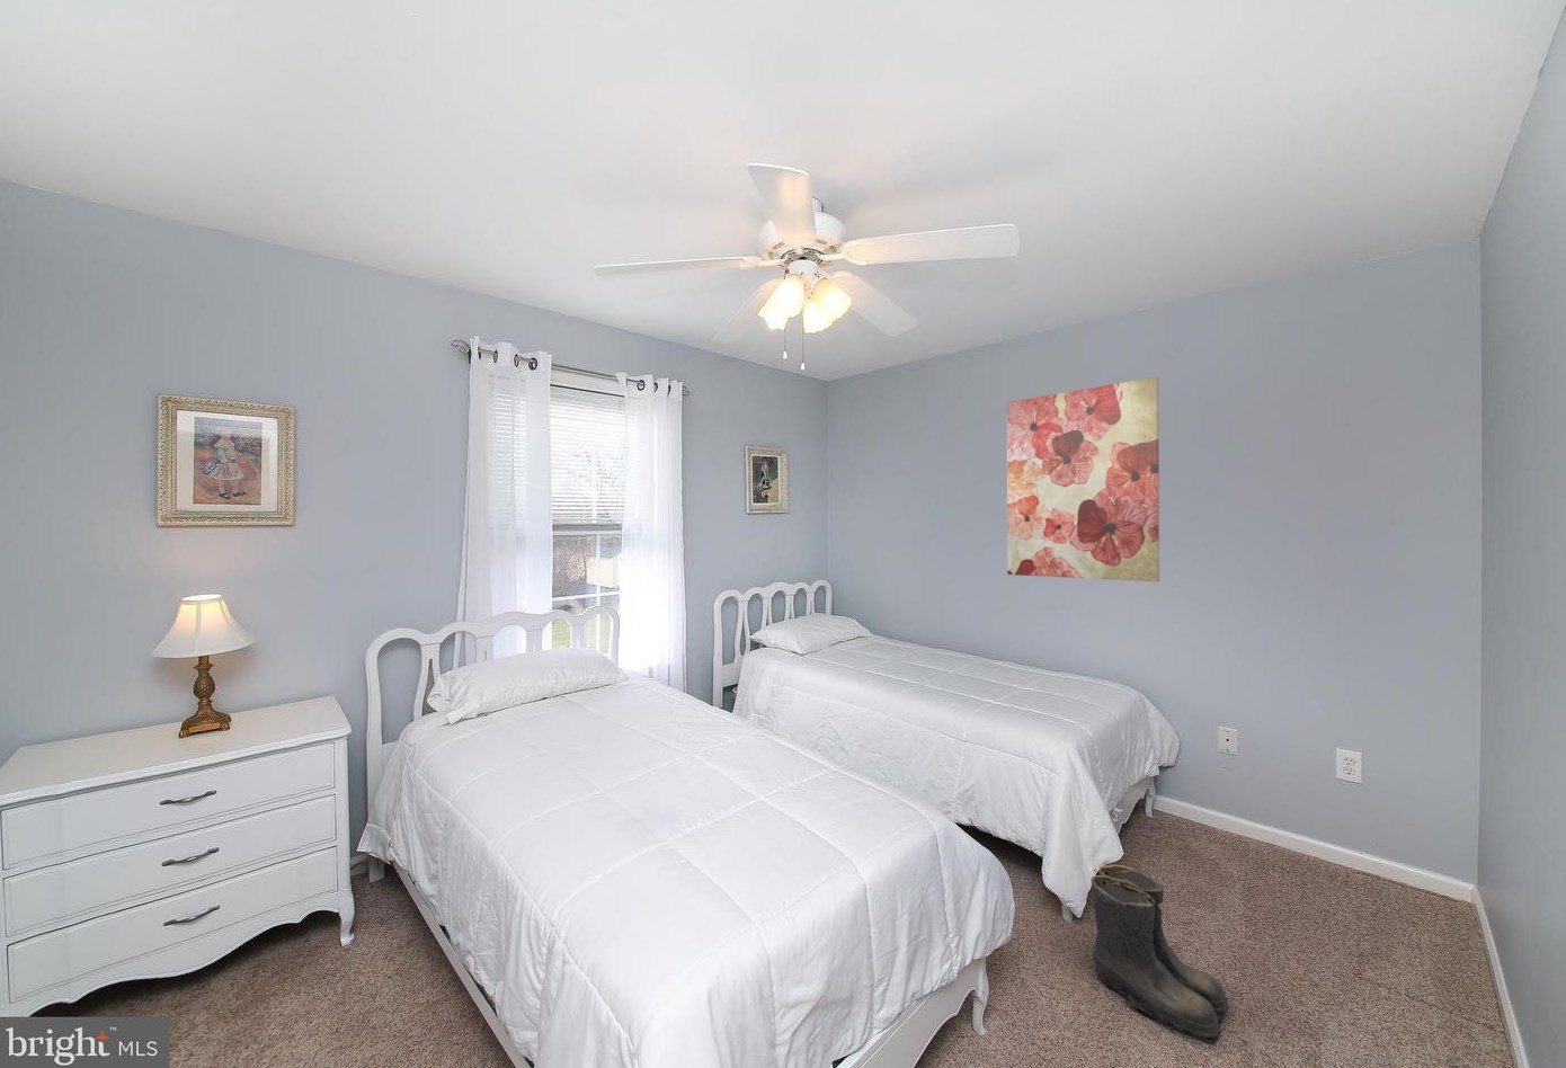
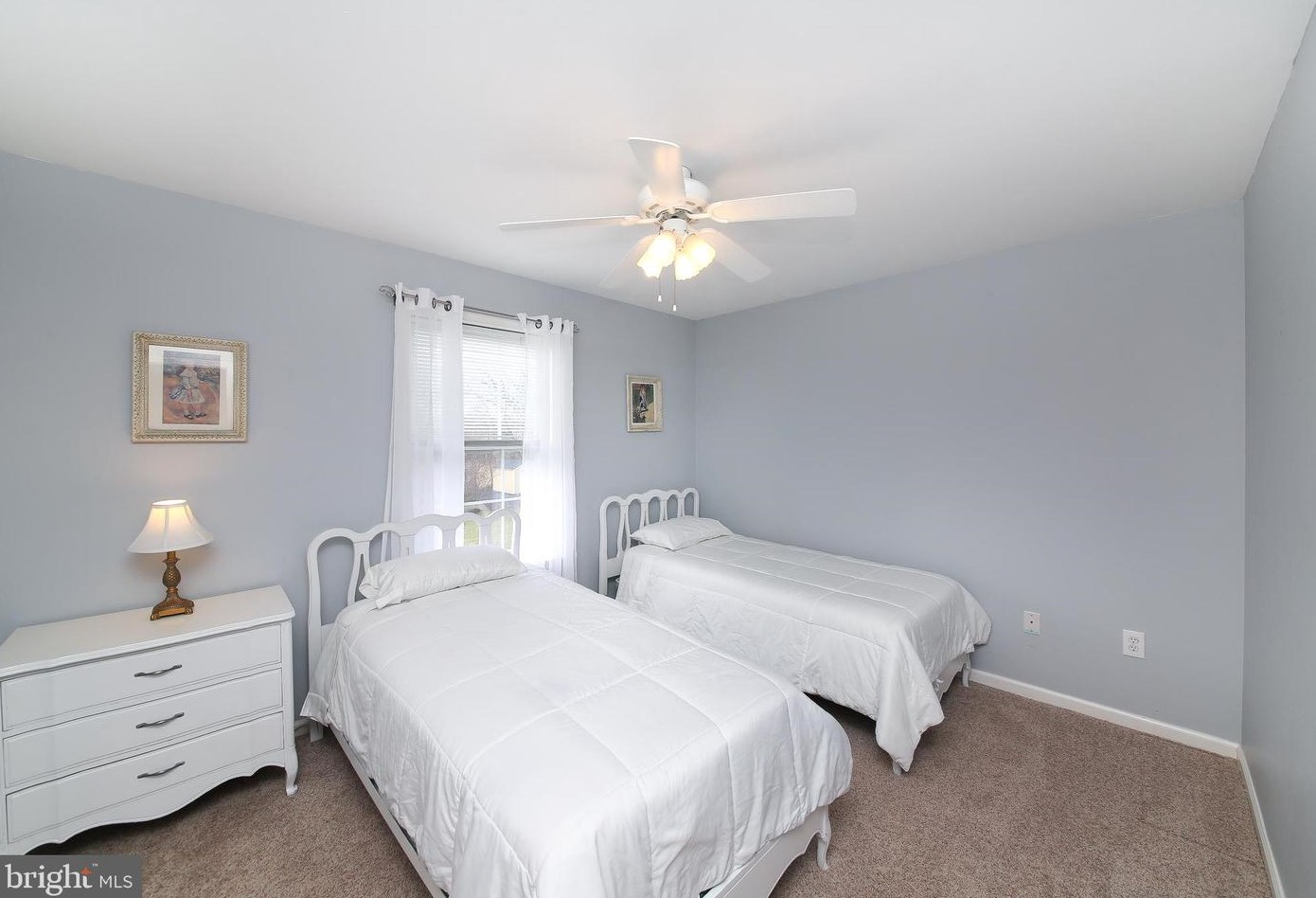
- boots [1090,865,1230,1047]
- wall art [1006,375,1160,583]
